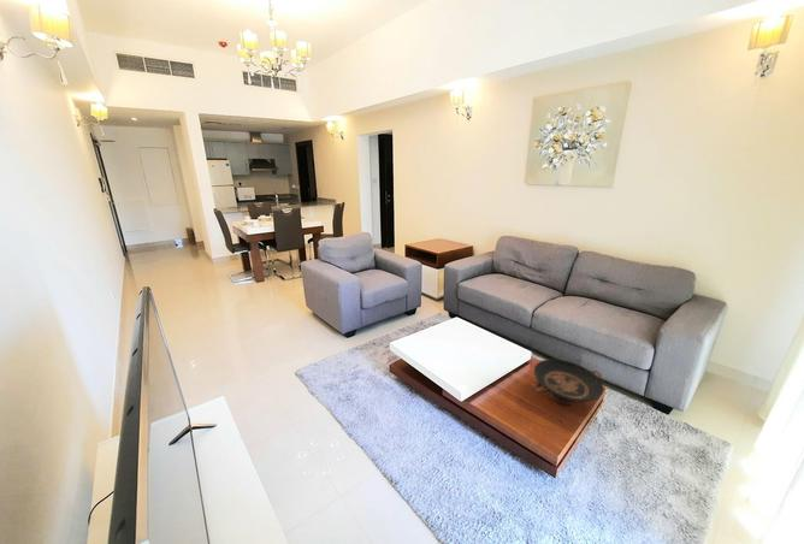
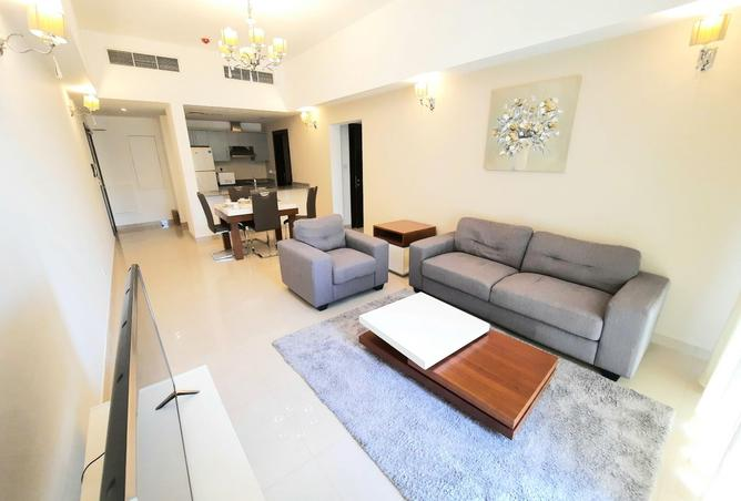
- decorative bowl [530,357,605,406]
